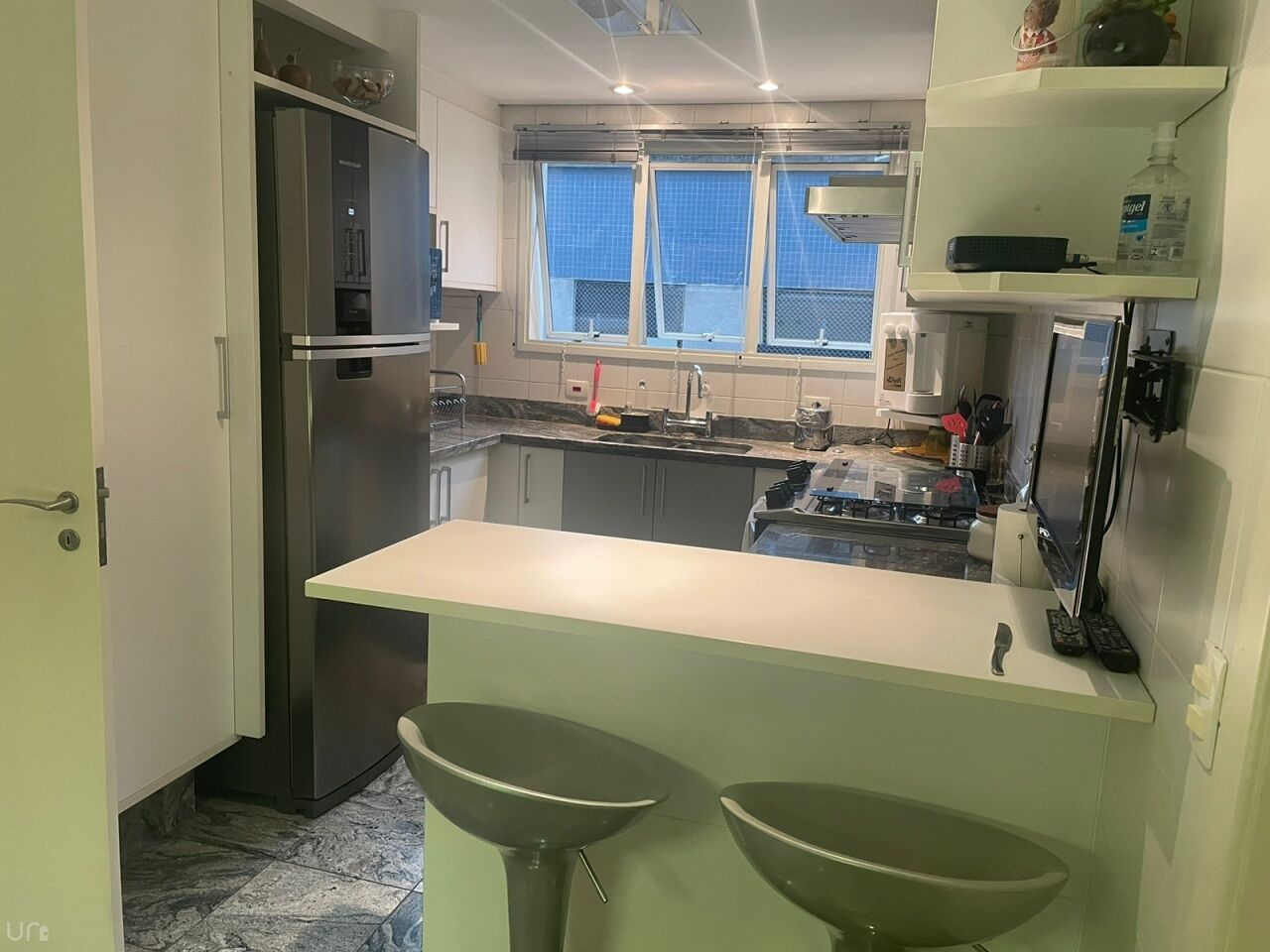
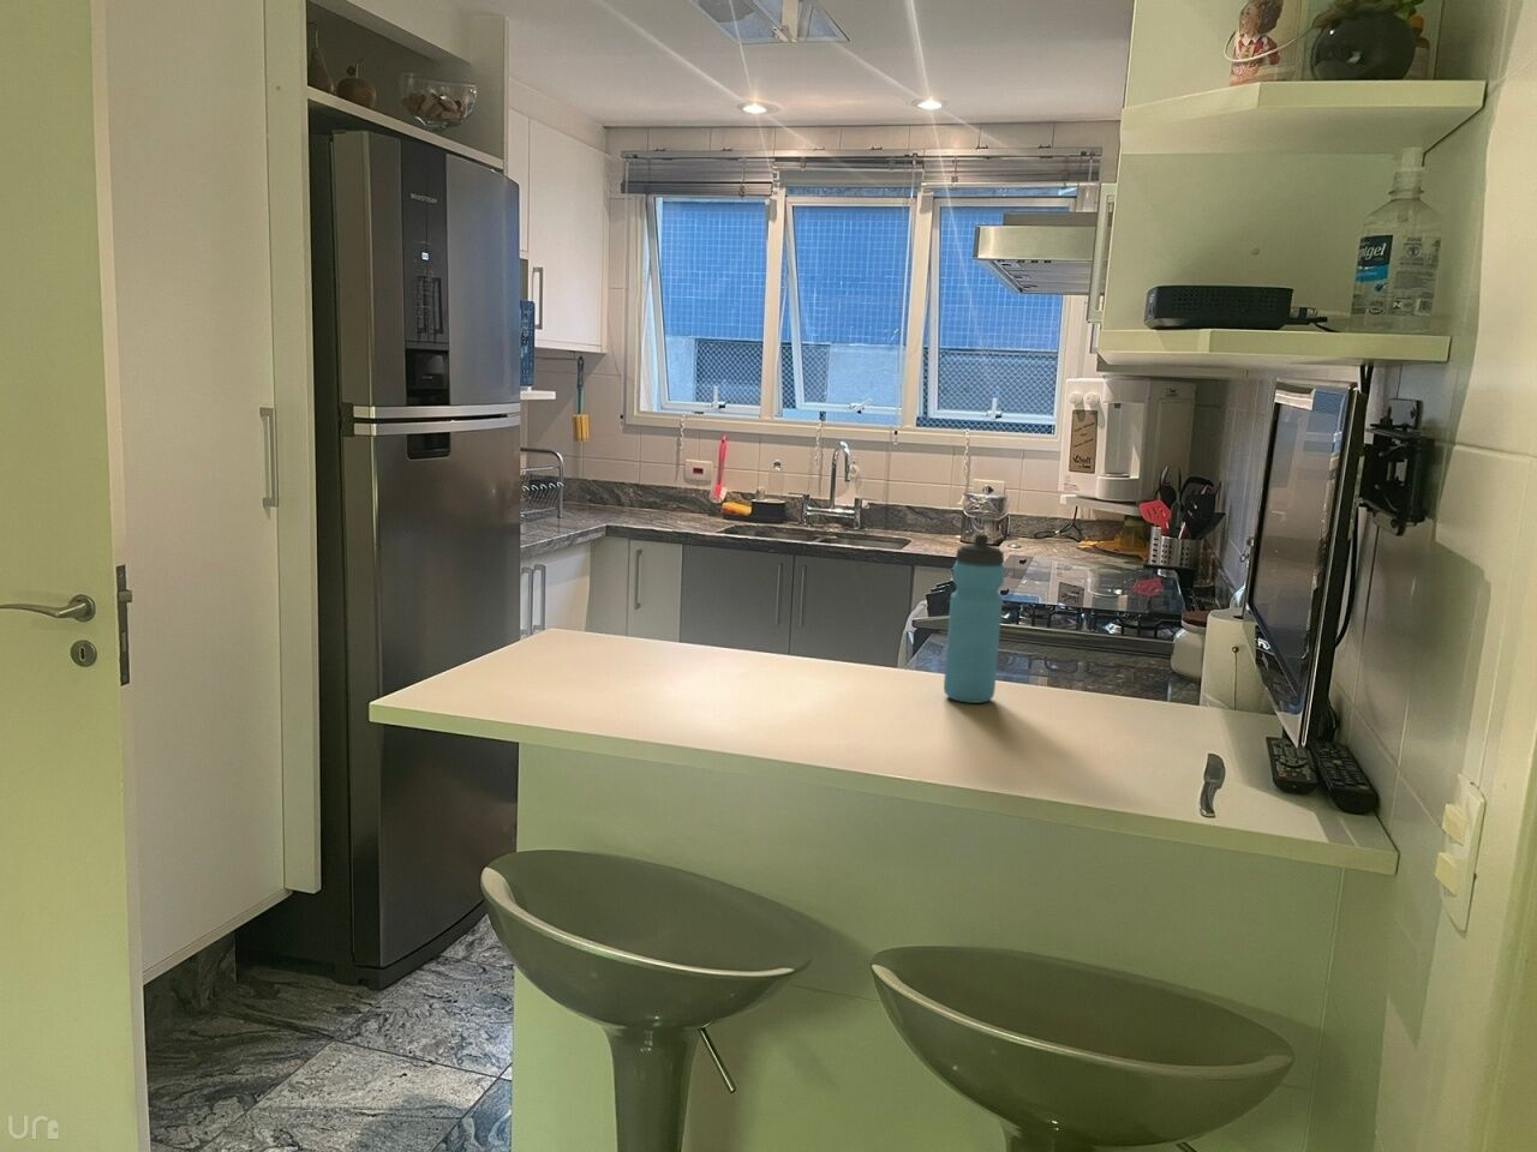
+ water bottle [943,532,1006,704]
